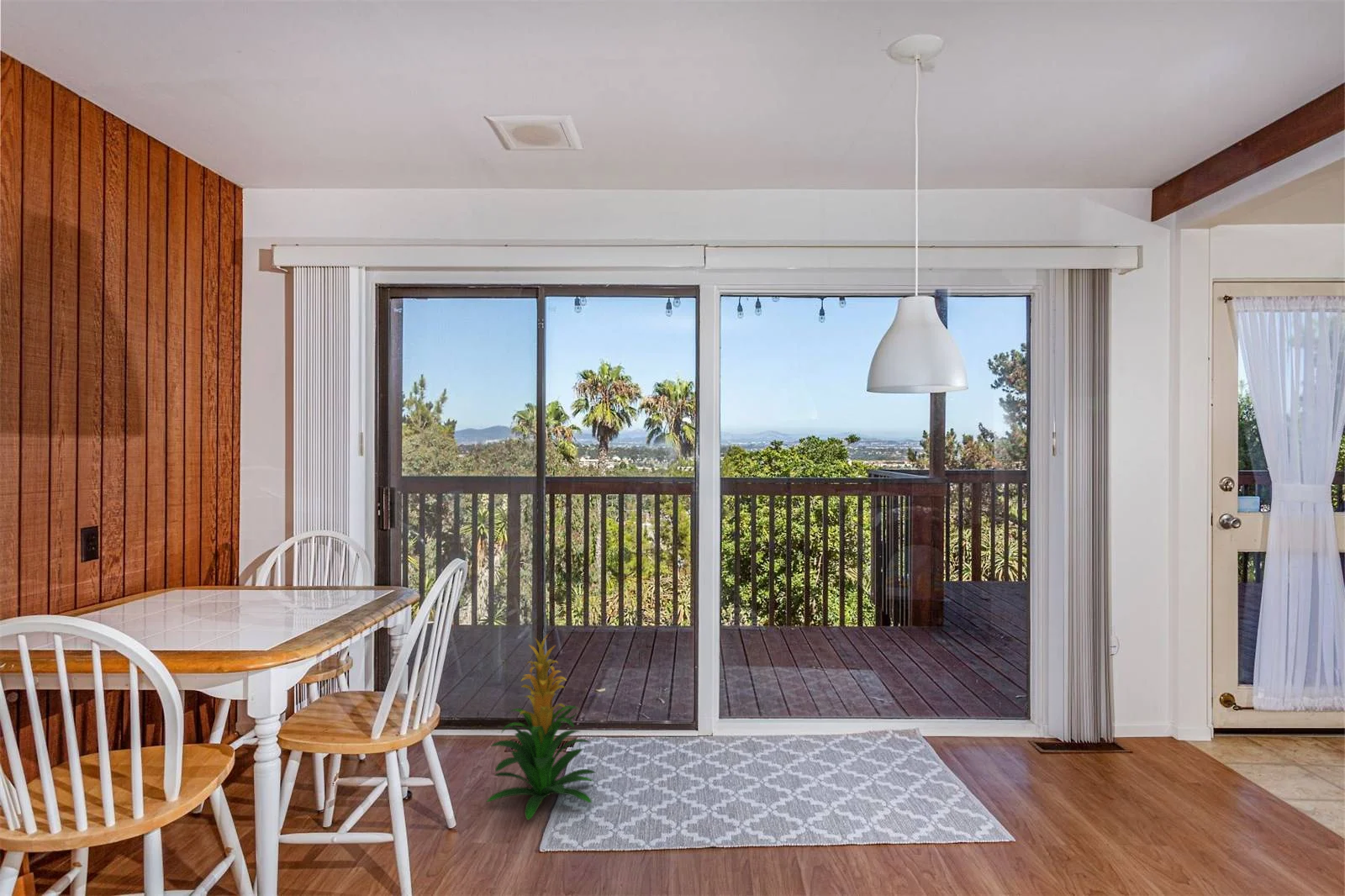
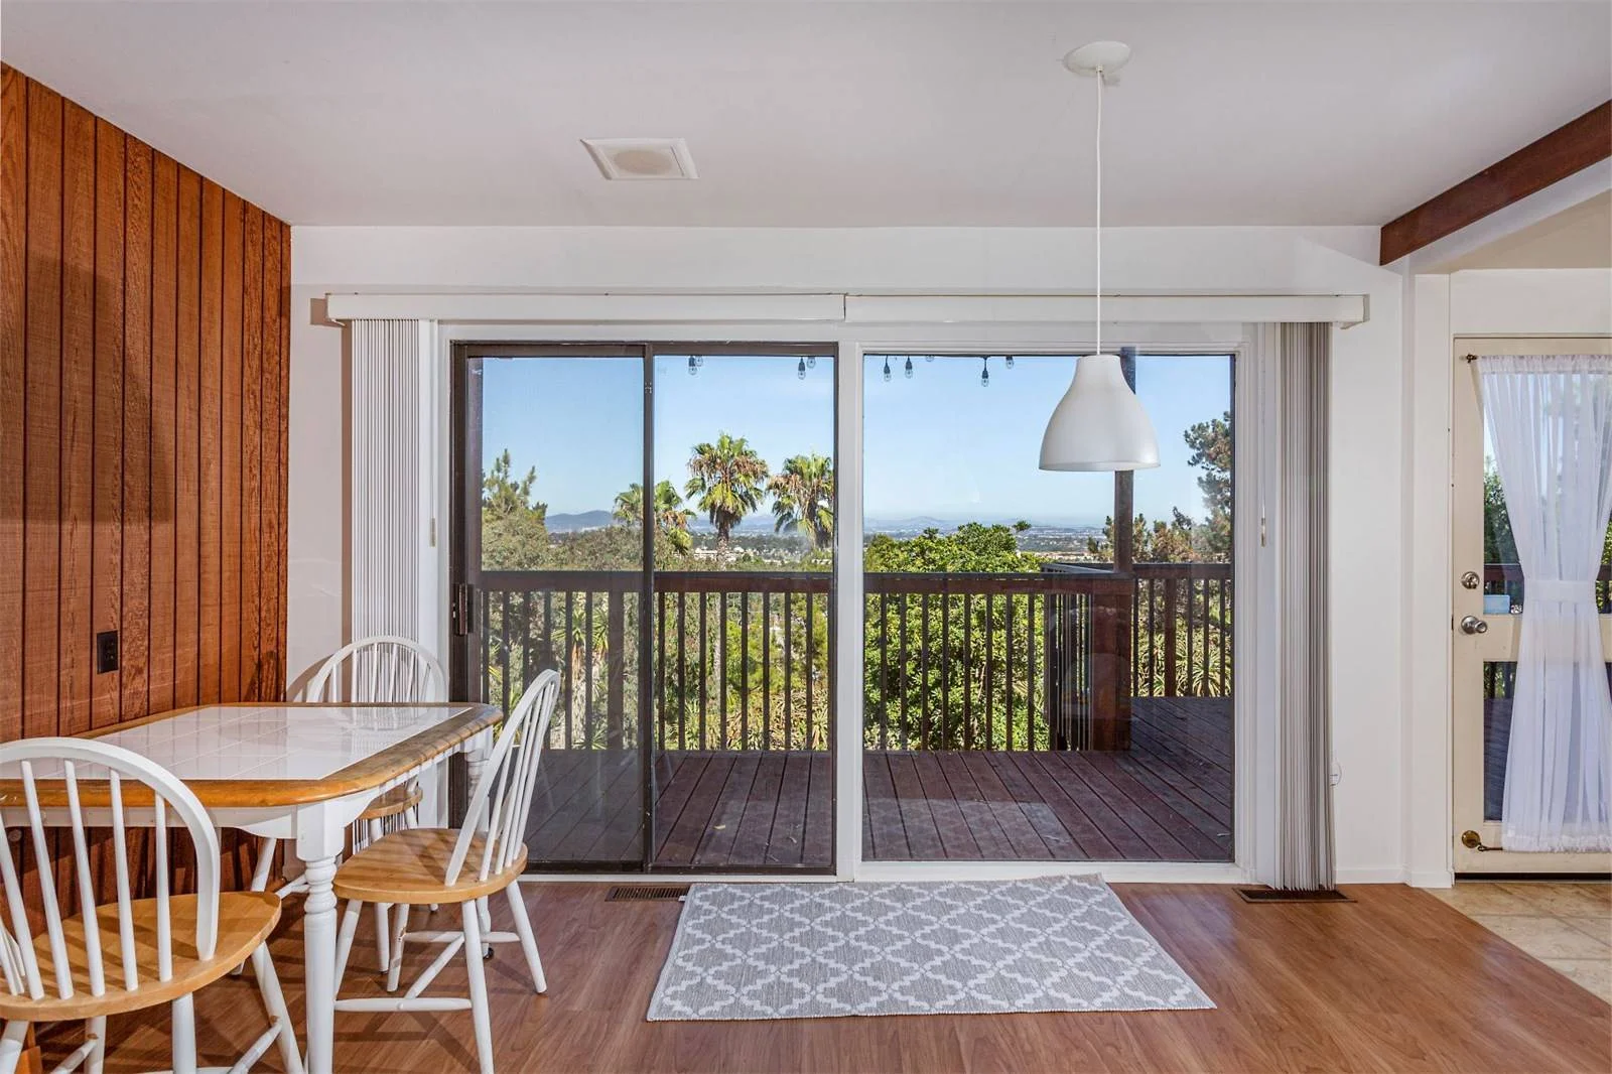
- indoor plant [486,633,596,821]
